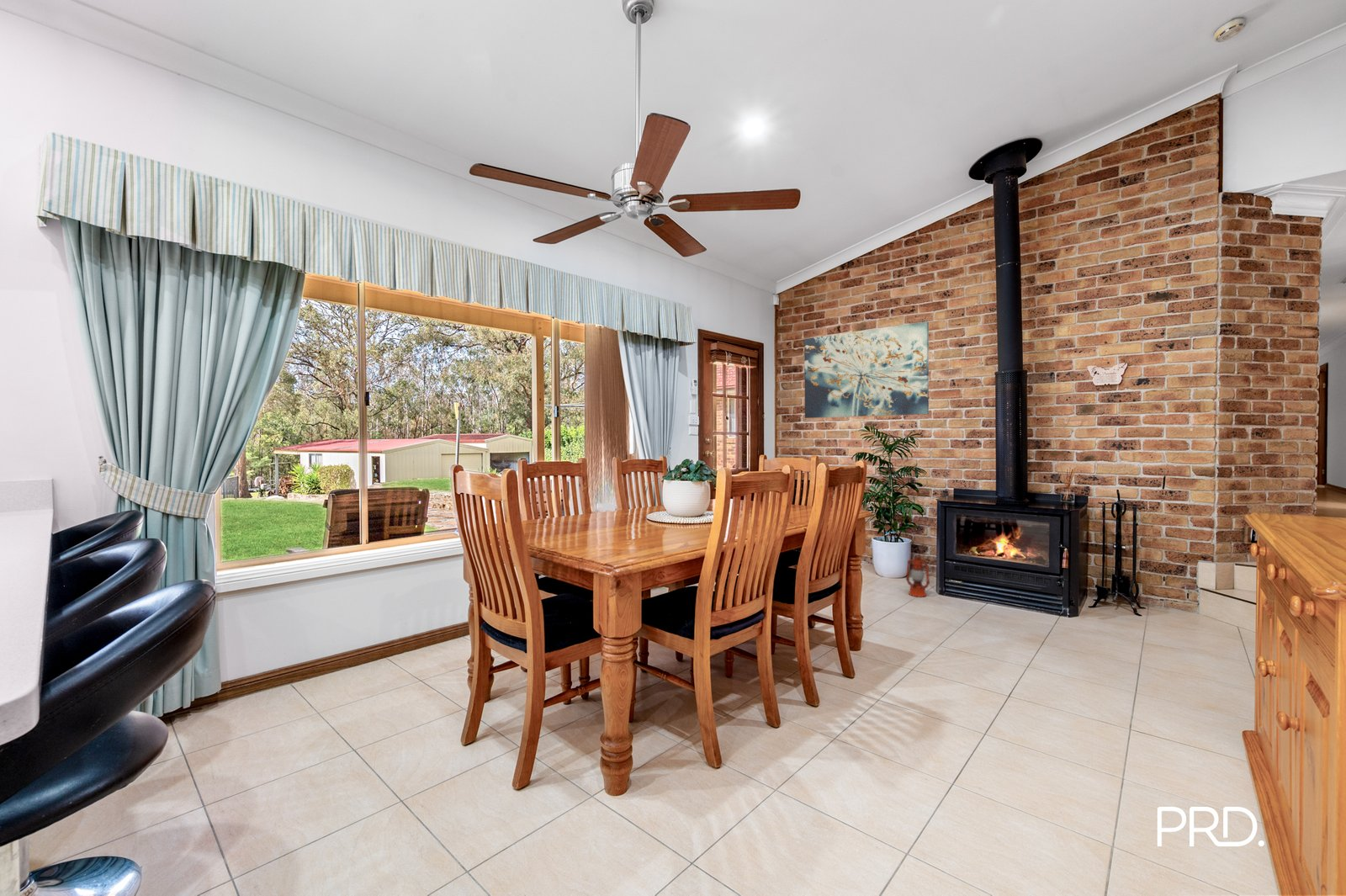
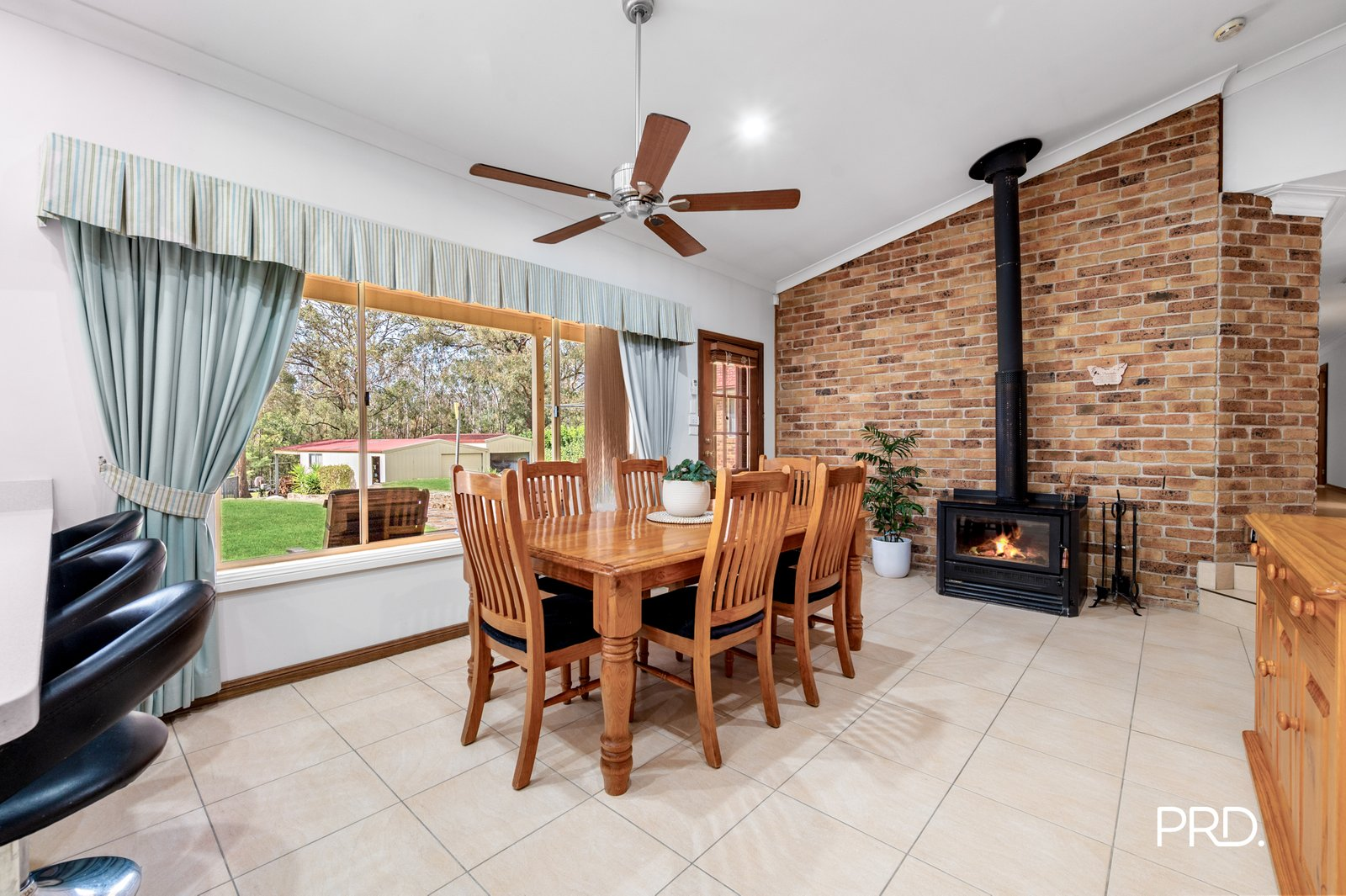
- lantern [905,552,930,598]
- wall art [803,321,930,419]
